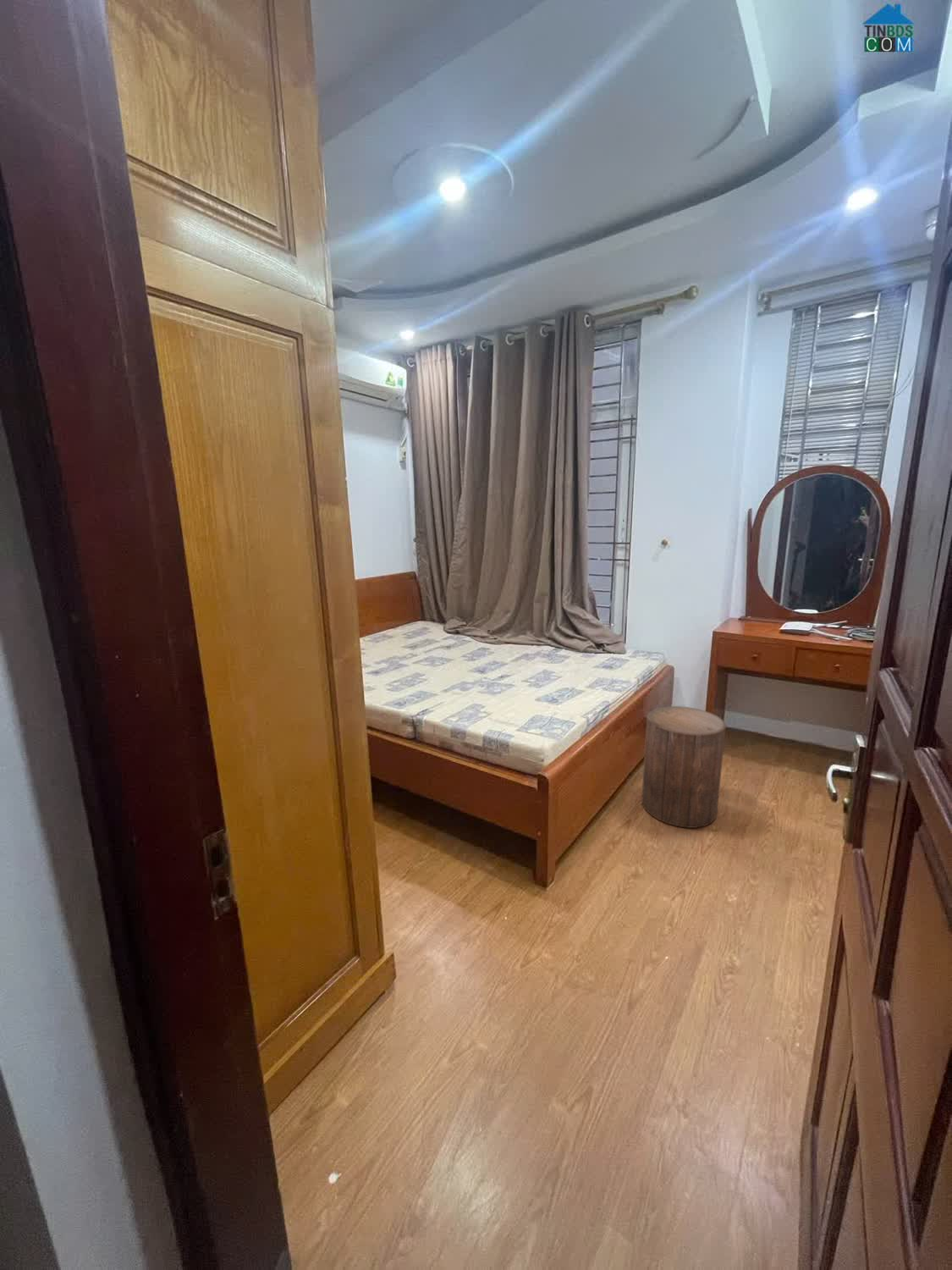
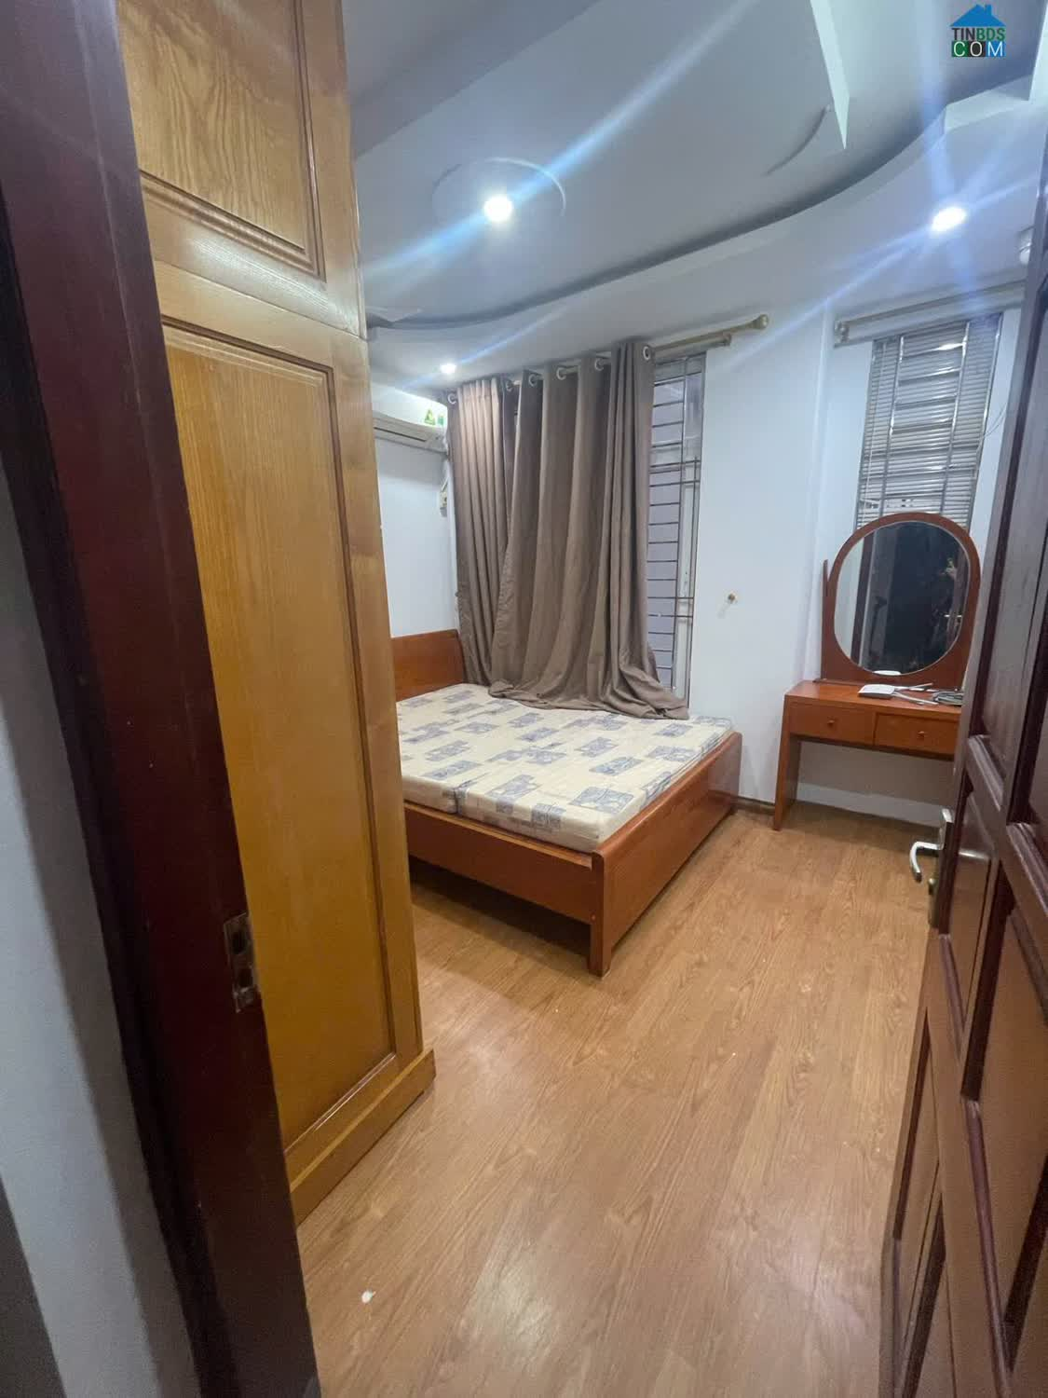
- stool [641,705,727,829]
